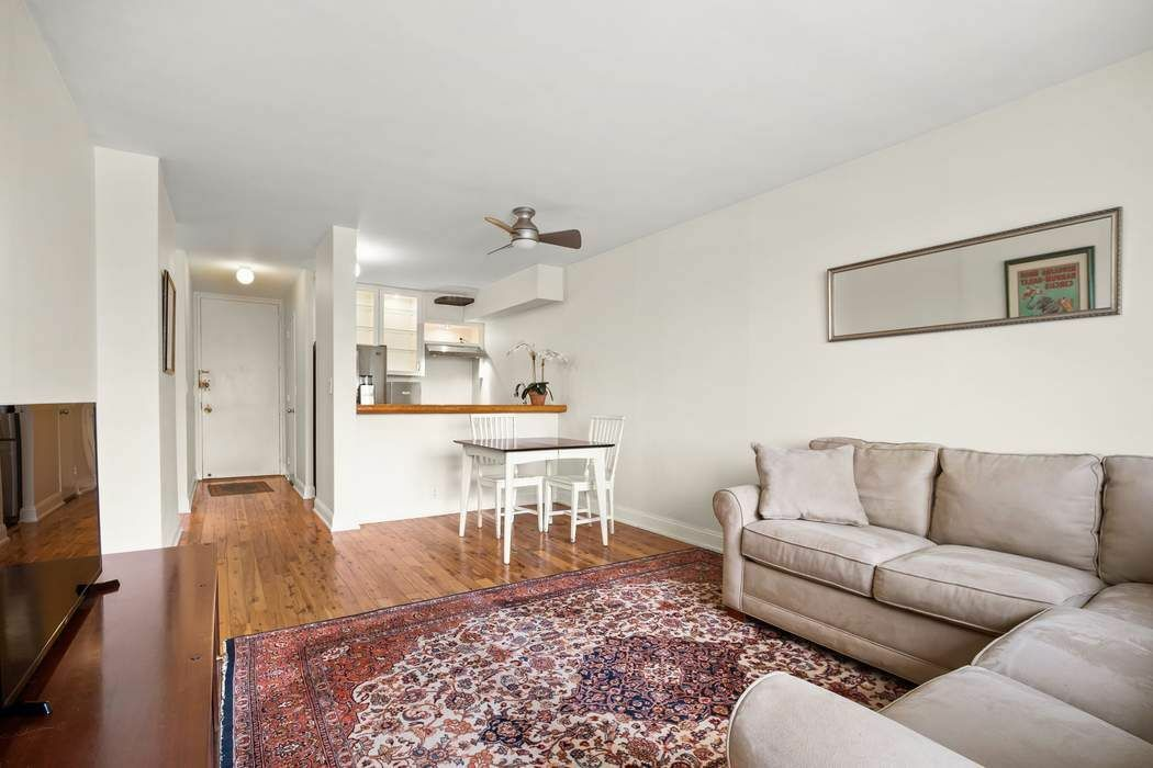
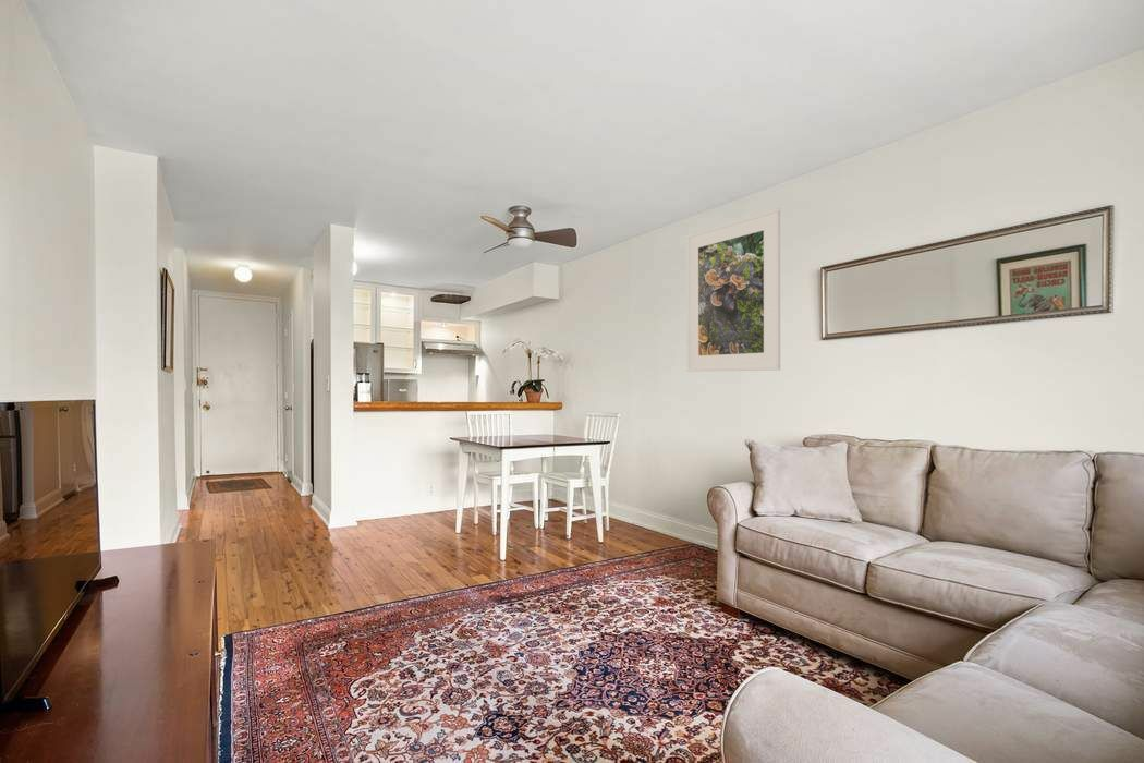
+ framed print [685,207,781,373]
